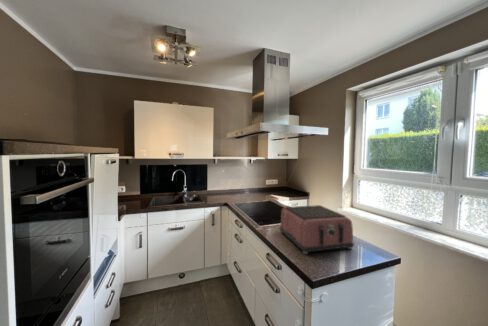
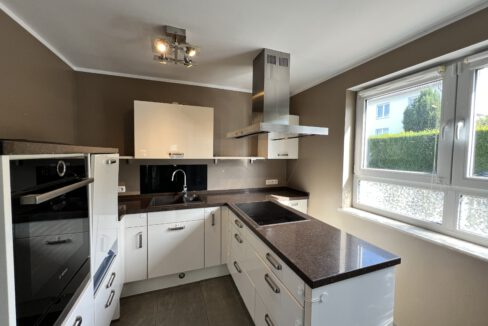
- toaster [278,204,355,255]
